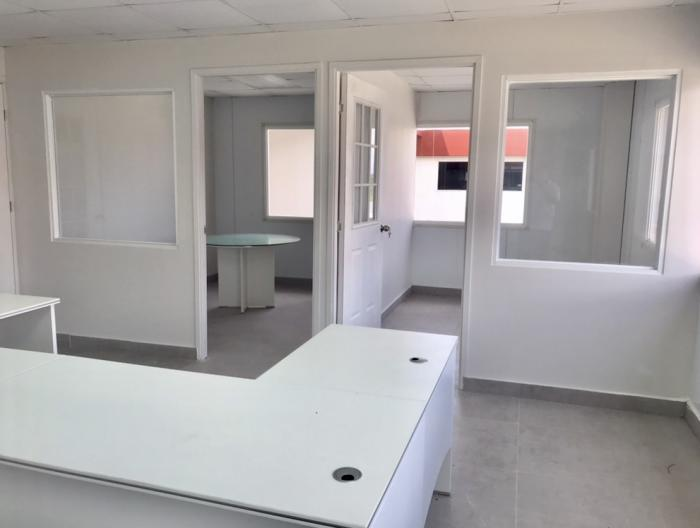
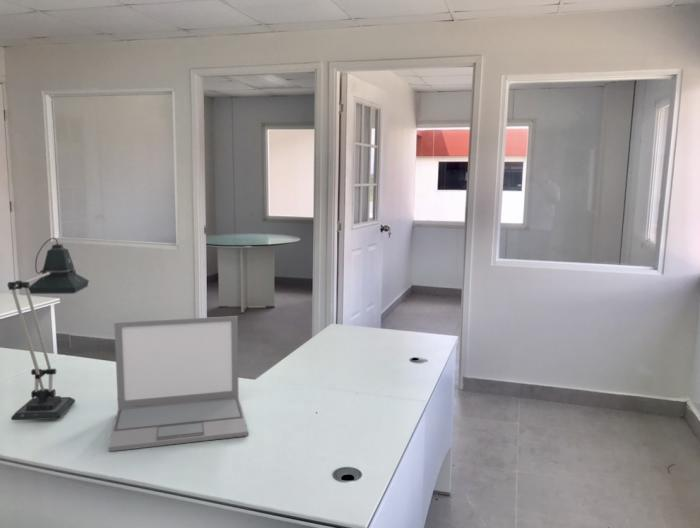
+ desk lamp [7,237,90,421]
+ laptop [107,315,249,453]
